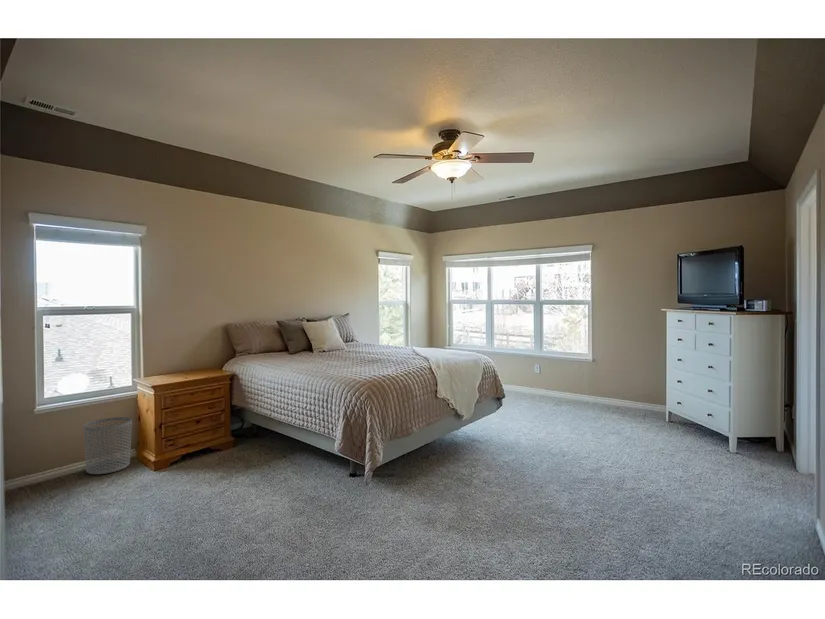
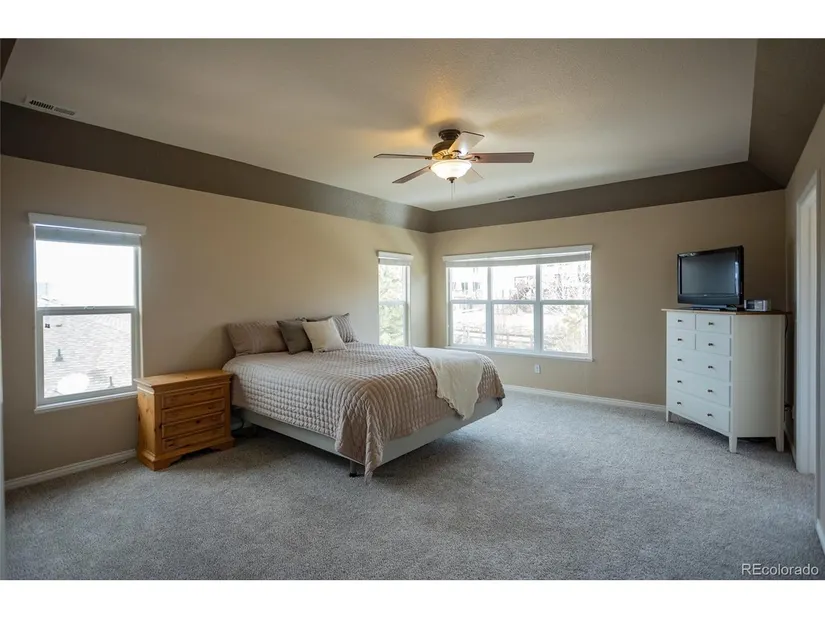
- waste bin [82,416,133,475]
